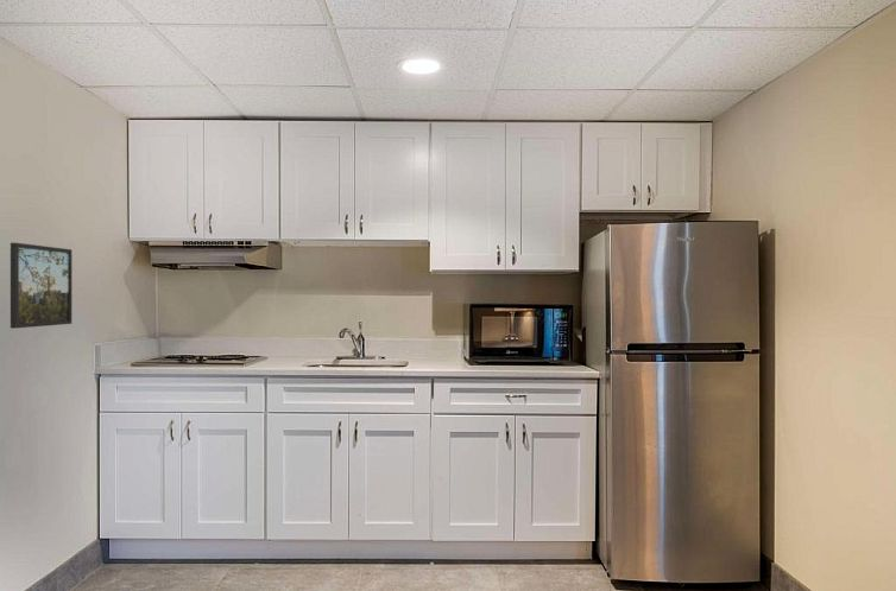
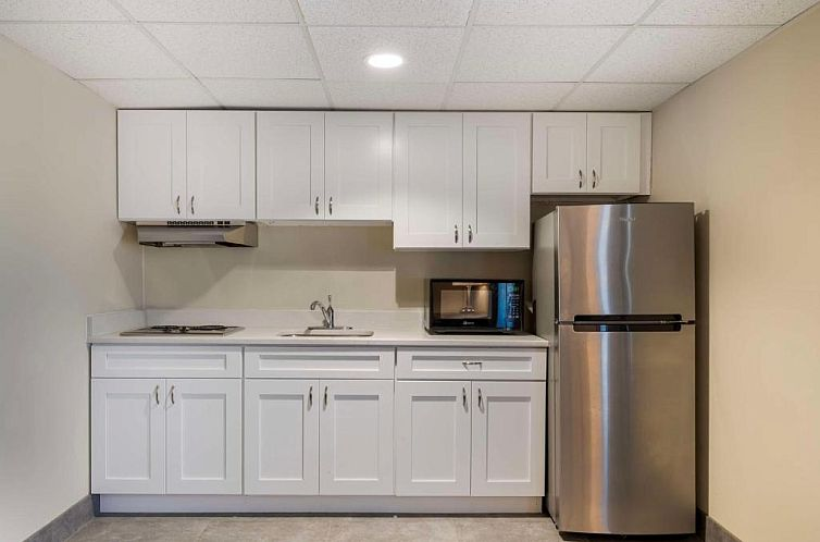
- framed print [10,242,72,330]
